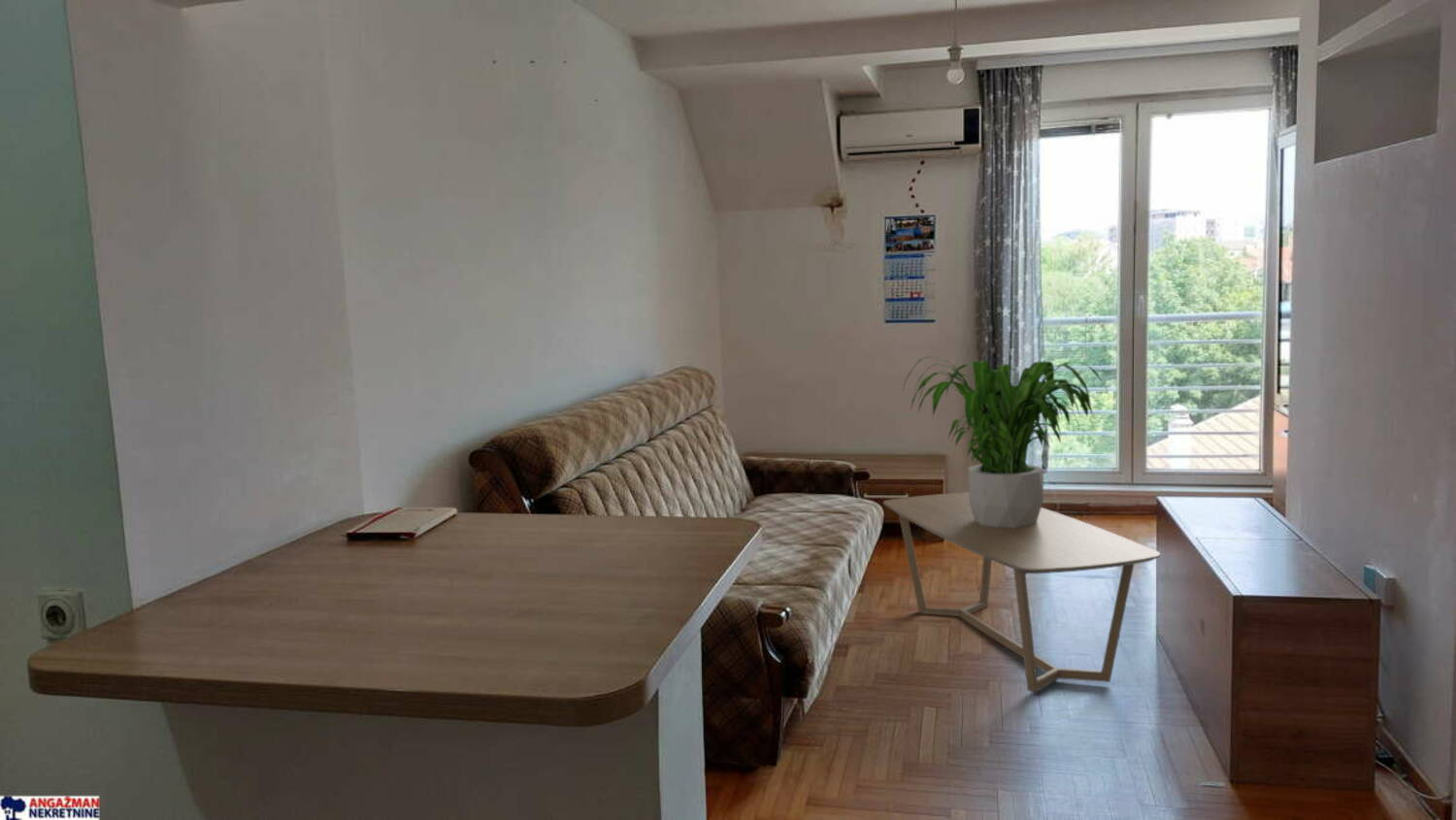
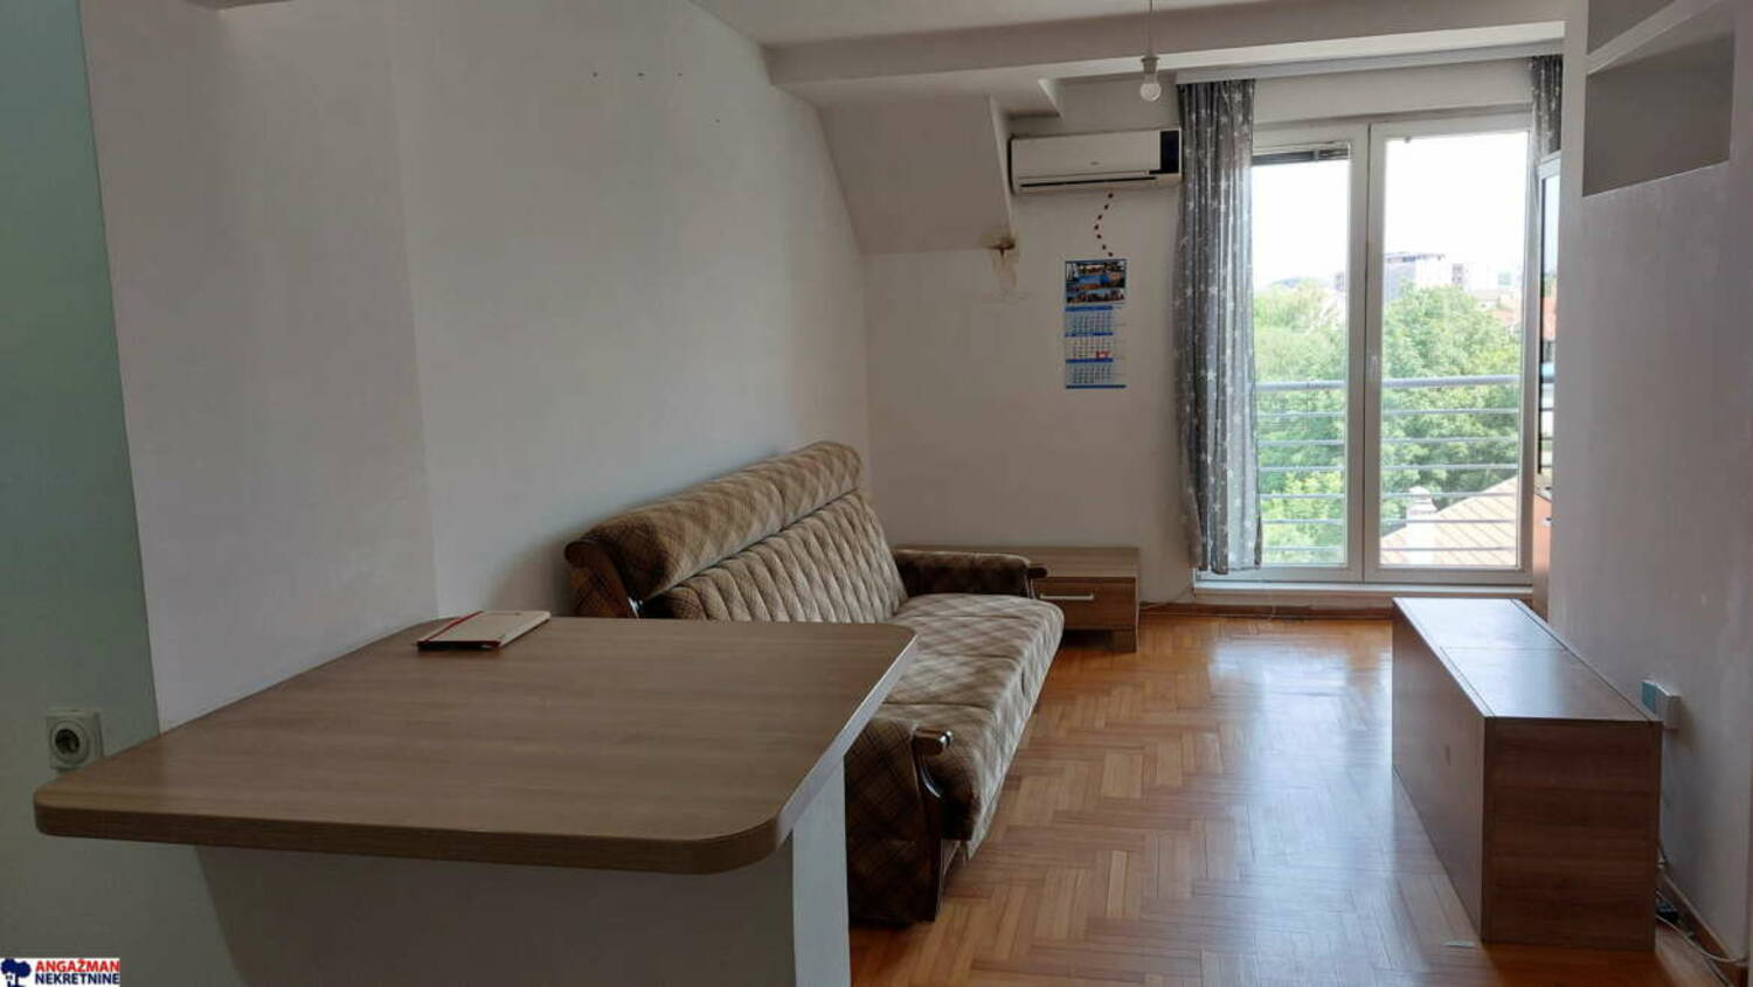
- coffee table [882,491,1162,694]
- potted plant [901,355,1110,528]
